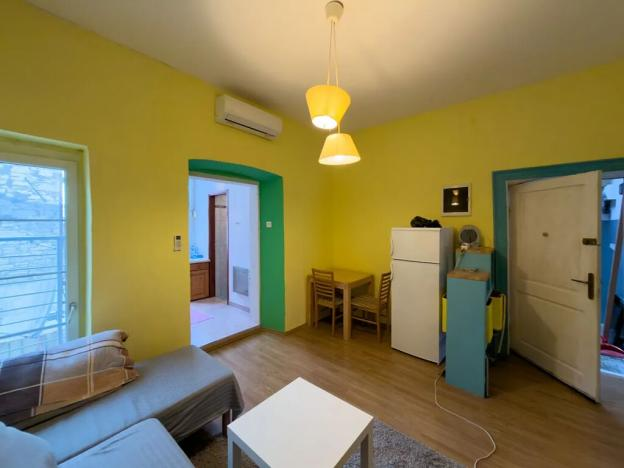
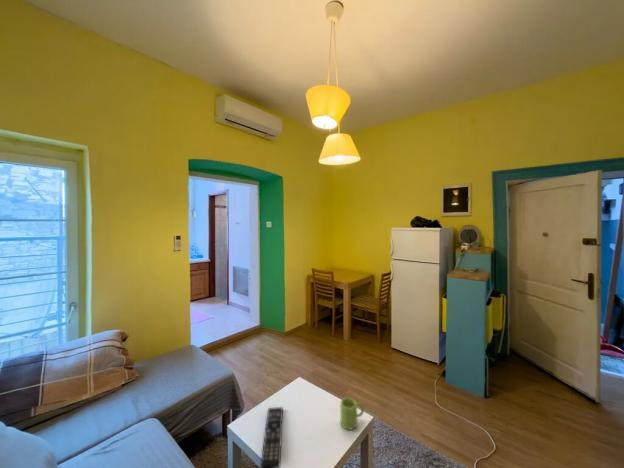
+ remote control [260,406,284,468]
+ mug [339,397,365,430]
